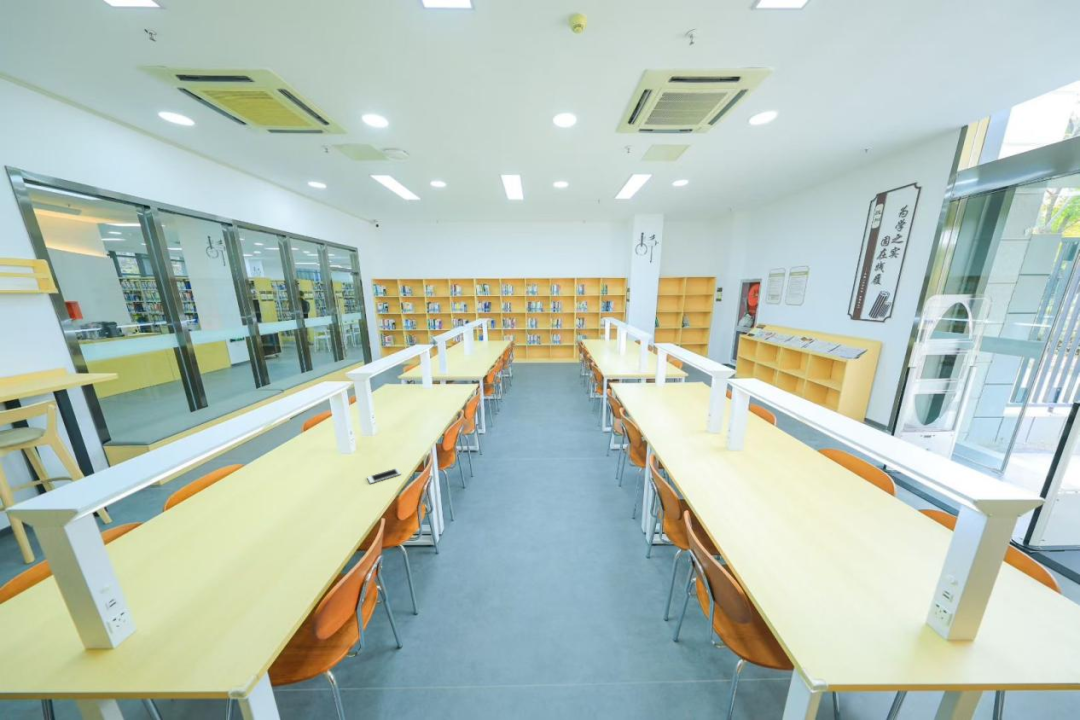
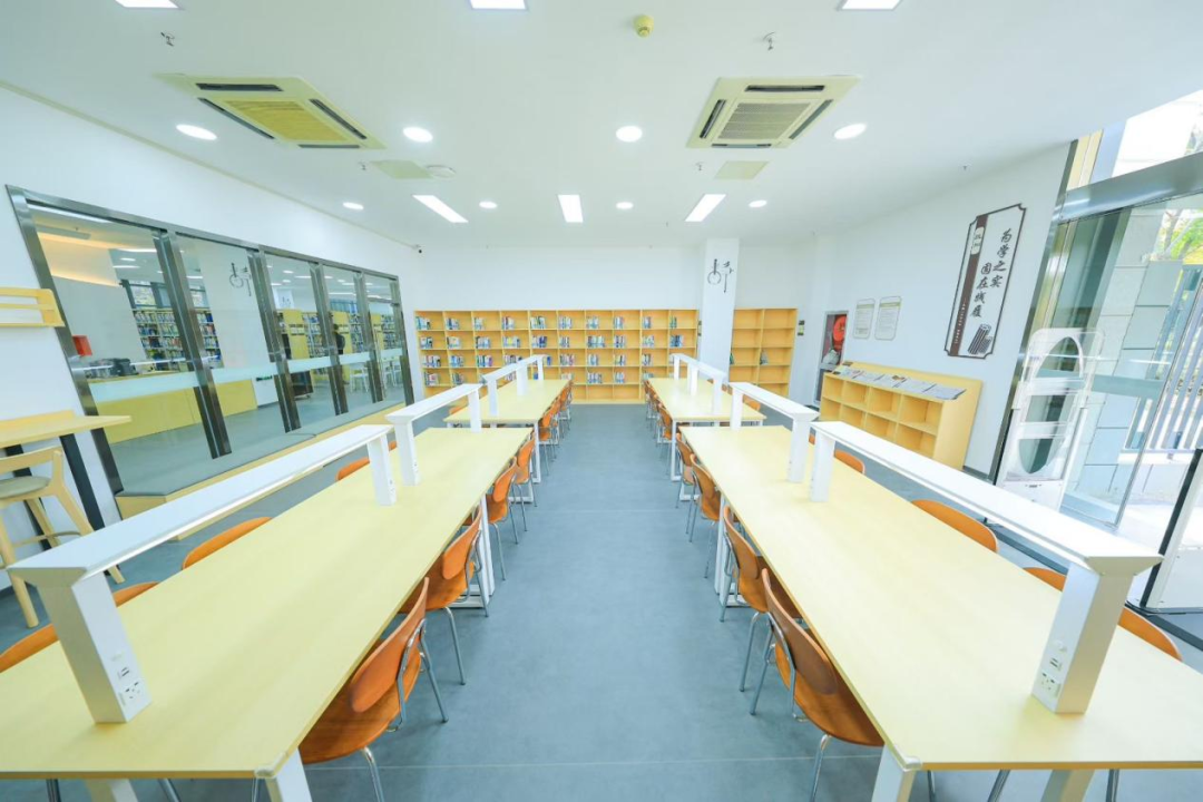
- cell phone [366,467,402,485]
